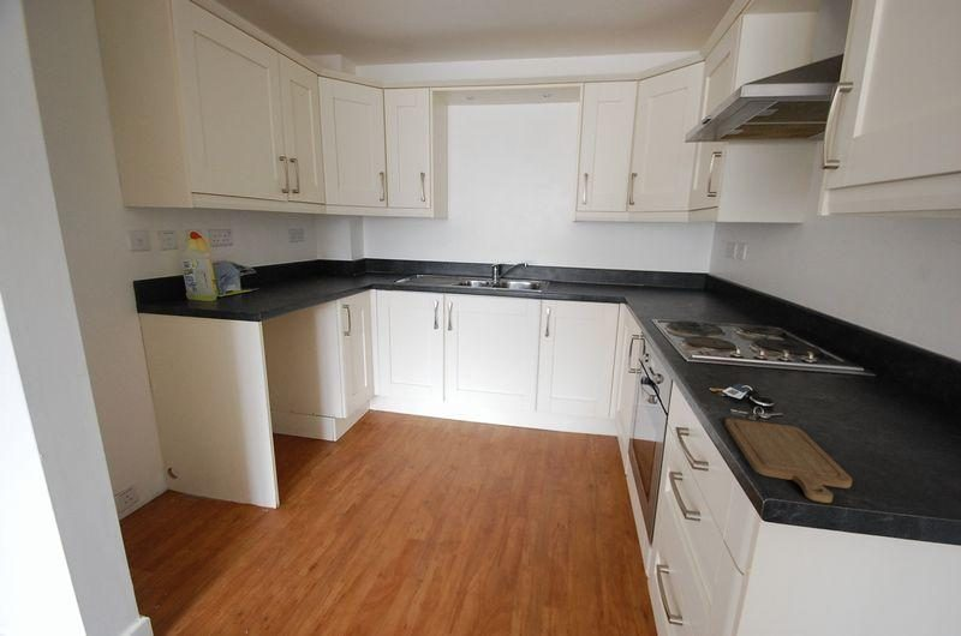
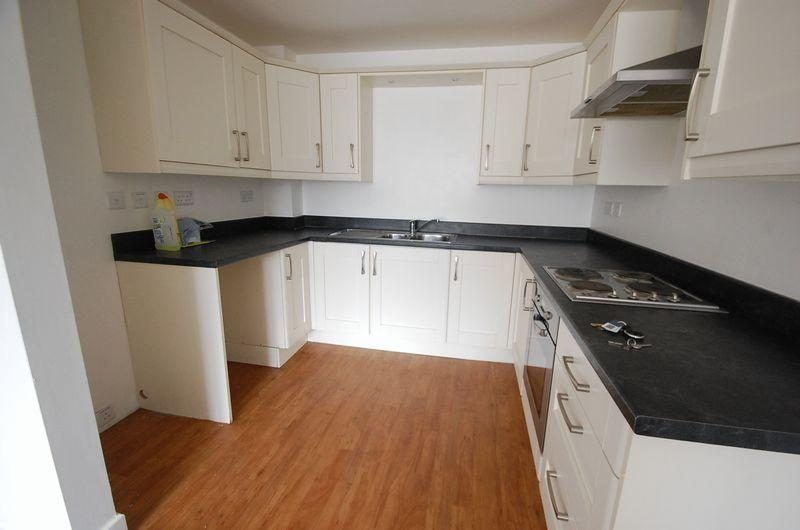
- chopping board [724,418,853,504]
